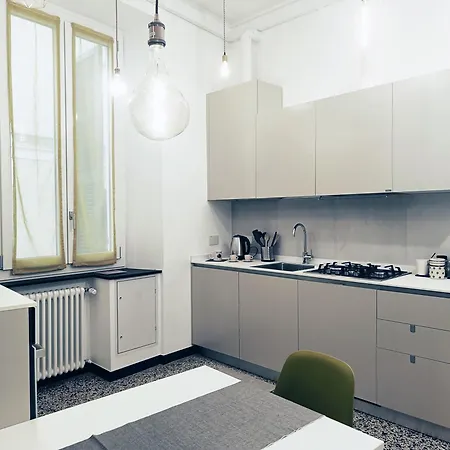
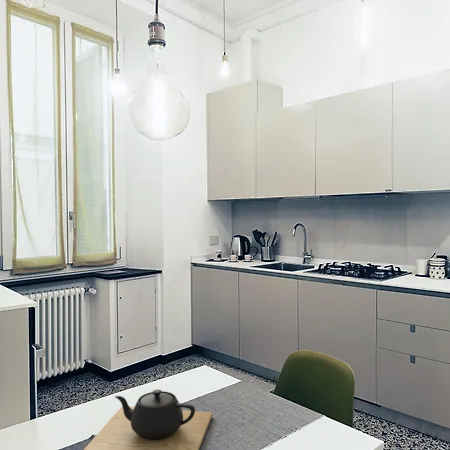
+ teapot [83,388,213,450]
